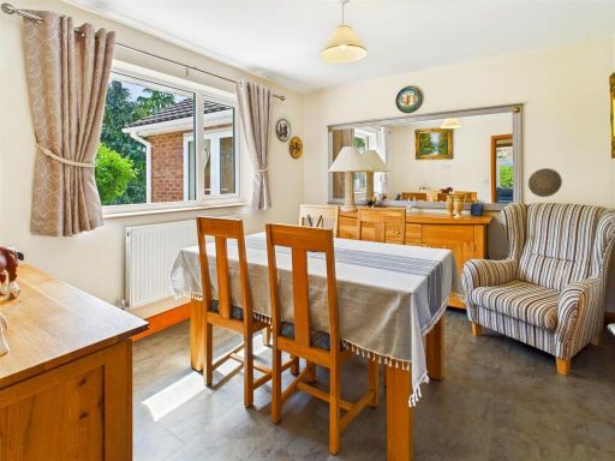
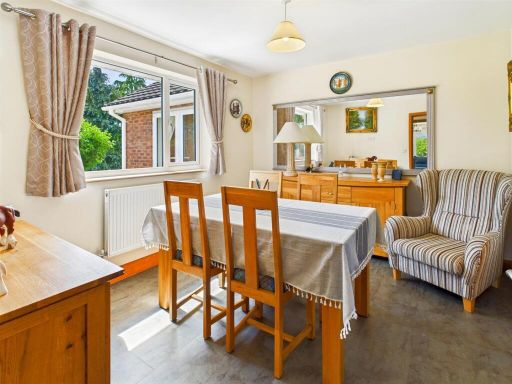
- decorative plate [527,167,563,198]
